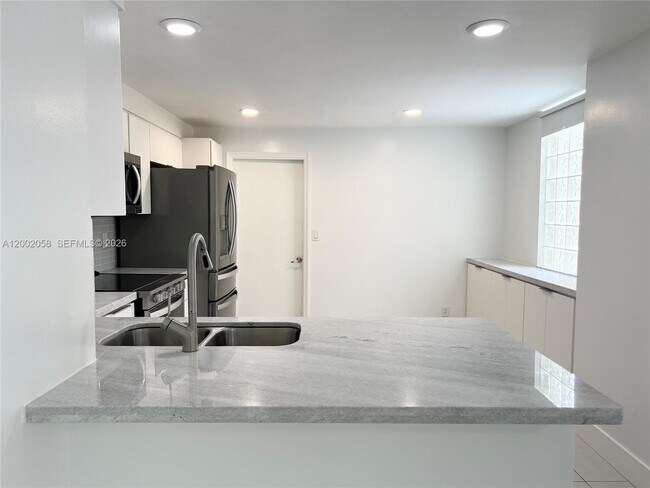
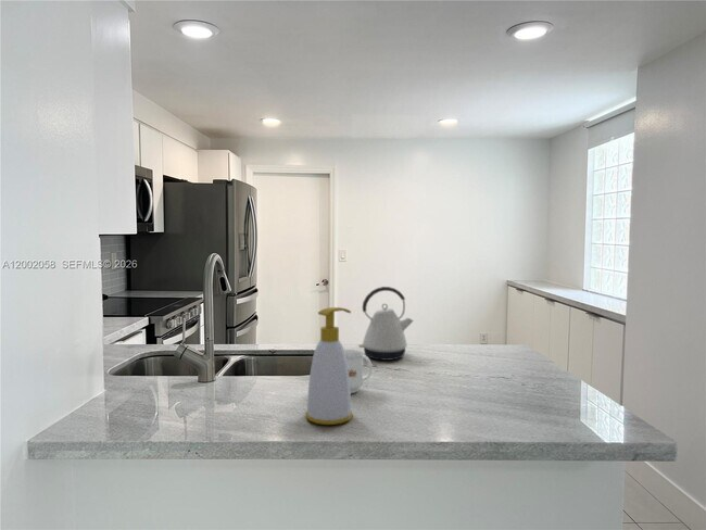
+ soap bottle [305,306,353,426]
+ mug [343,349,374,394]
+ kettle [357,286,414,362]
